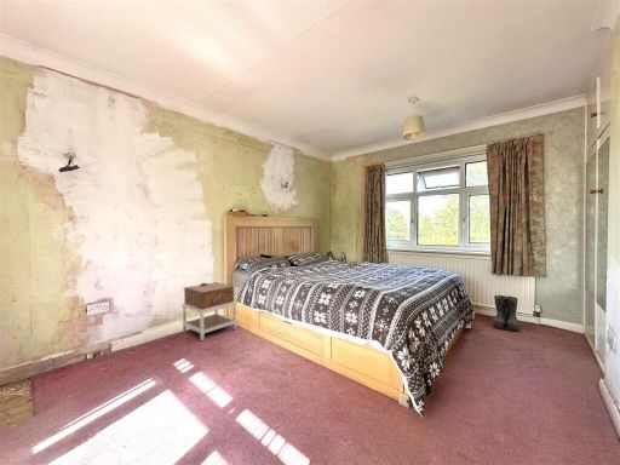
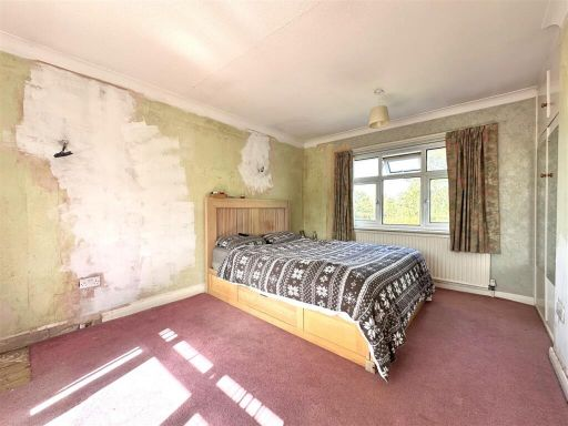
- boots [492,294,521,332]
- nightstand [182,281,237,341]
